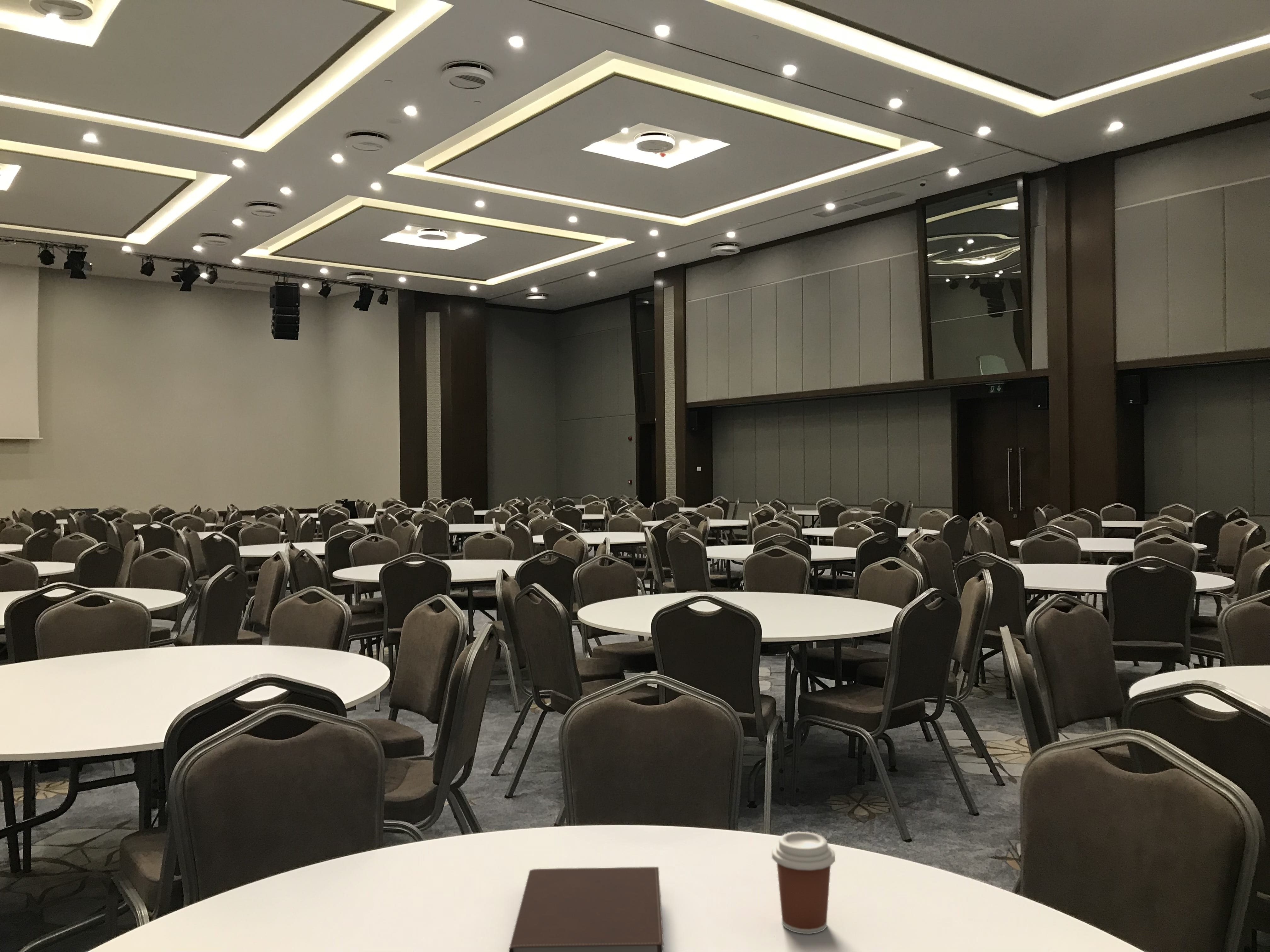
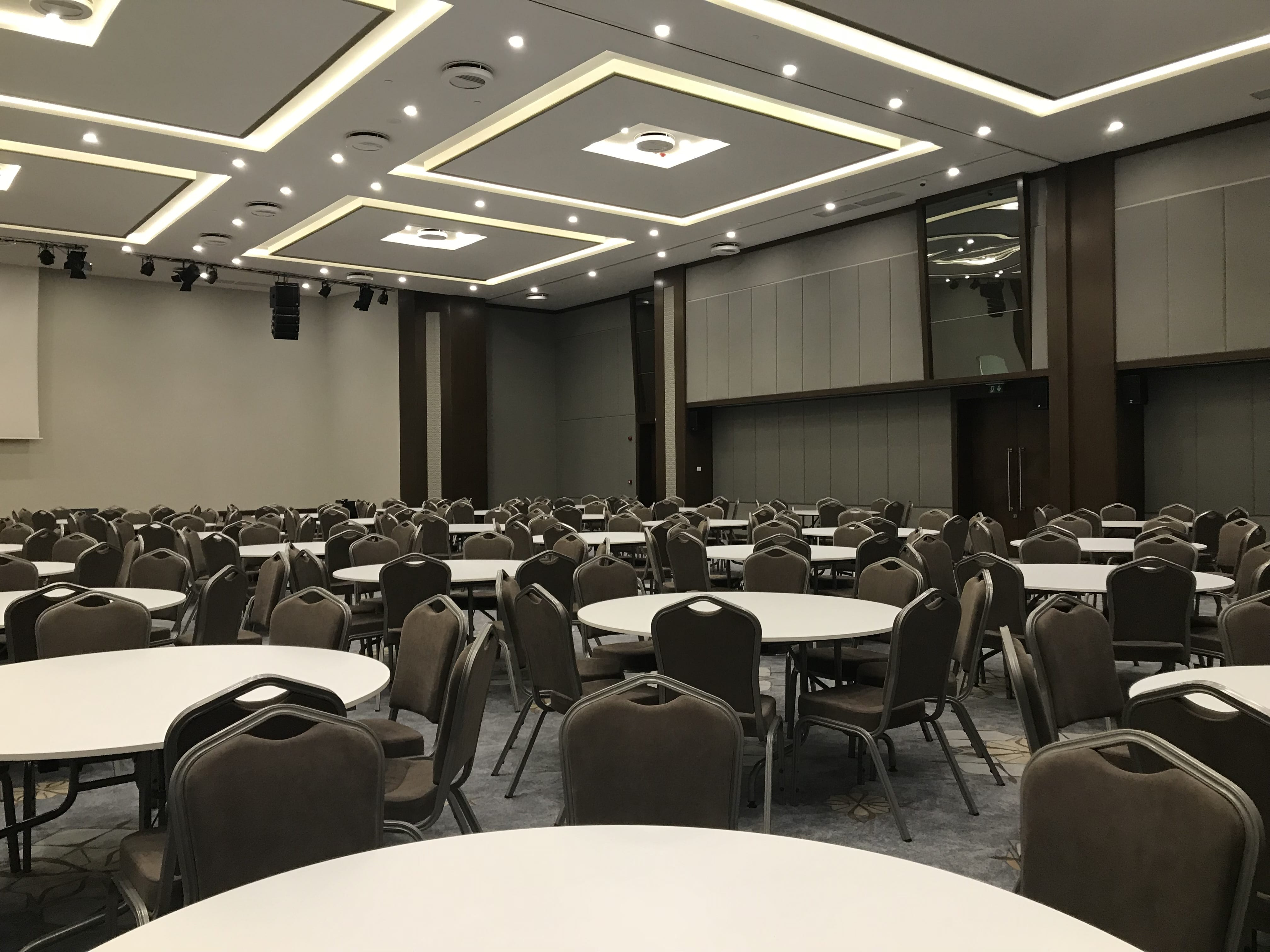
- notebook [508,867,664,952]
- coffee cup [772,831,836,934]
